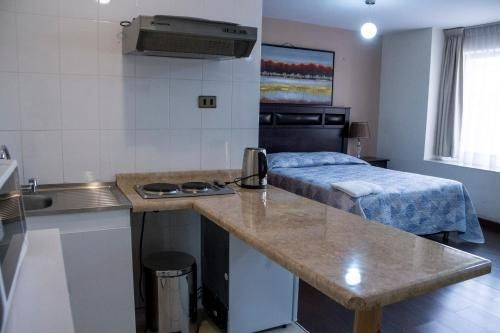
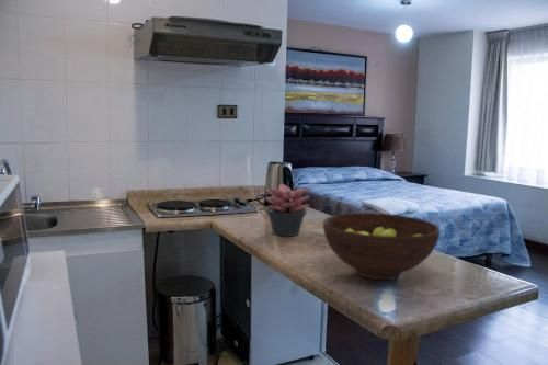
+ fruit bowl [322,212,441,281]
+ succulent plant [264,183,311,237]
